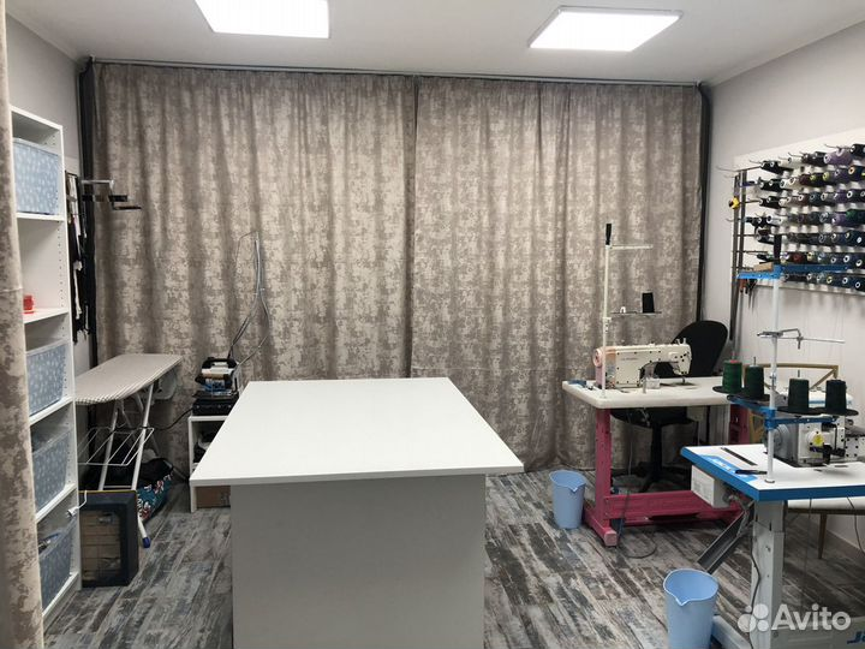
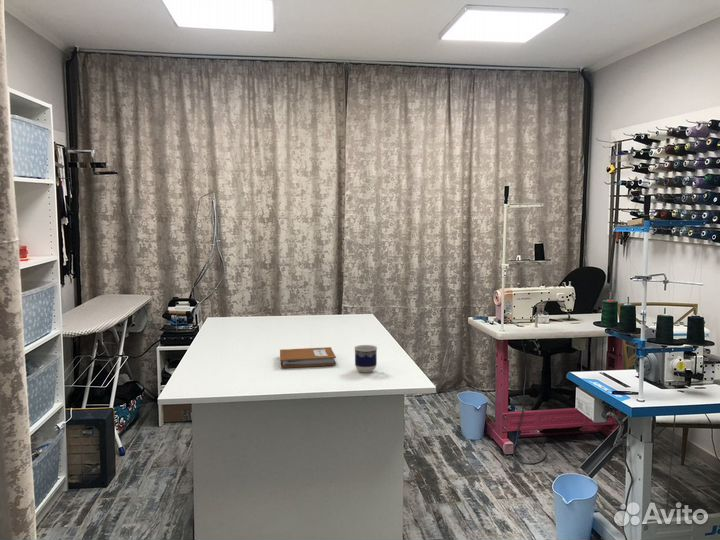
+ cup [353,344,378,374]
+ notebook [279,346,337,369]
